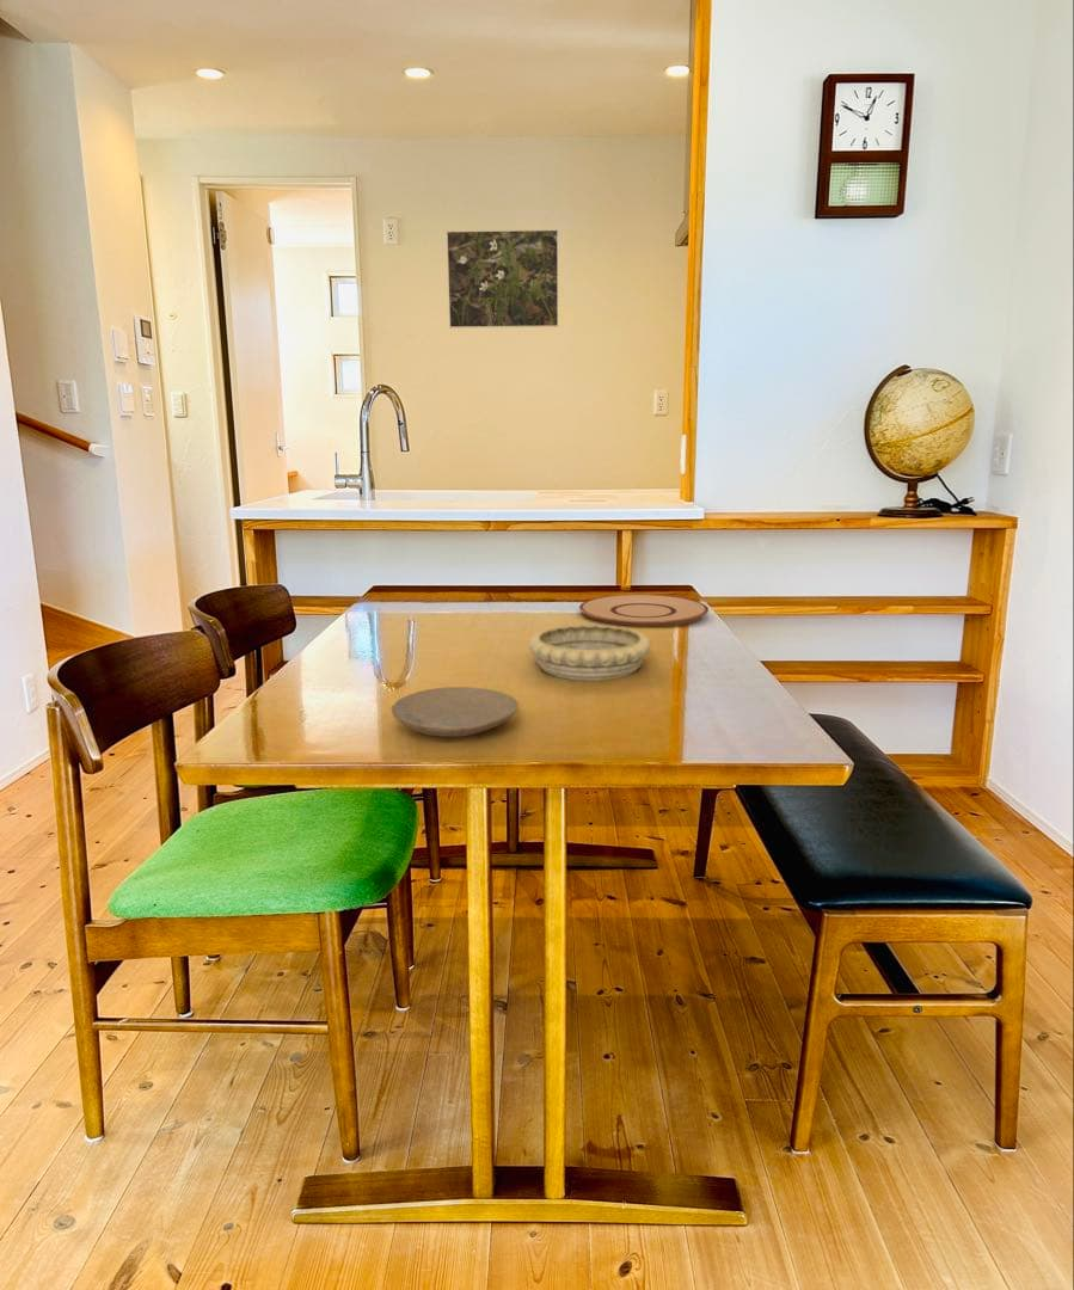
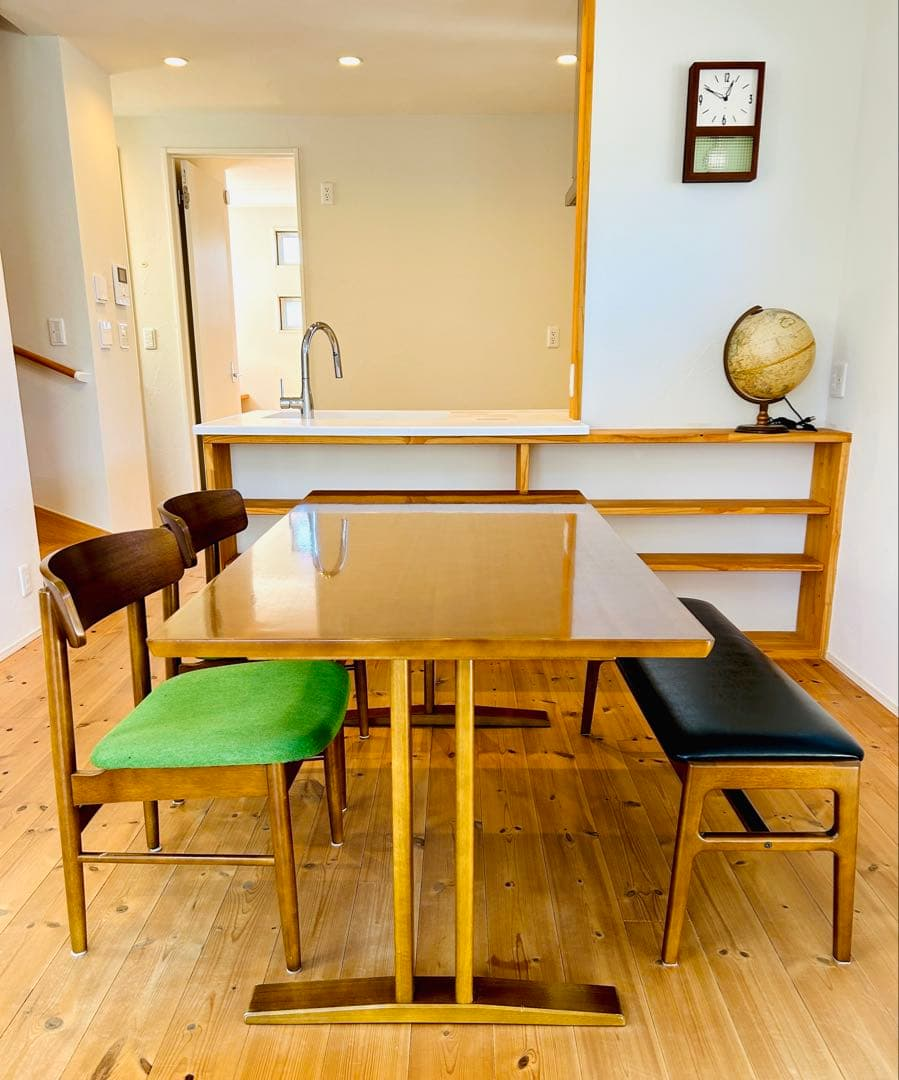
- plate [578,594,710,627]
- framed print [446,228,559,330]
- plate [391,686,520,738]
- decorative bowl [528,624,652,681]
